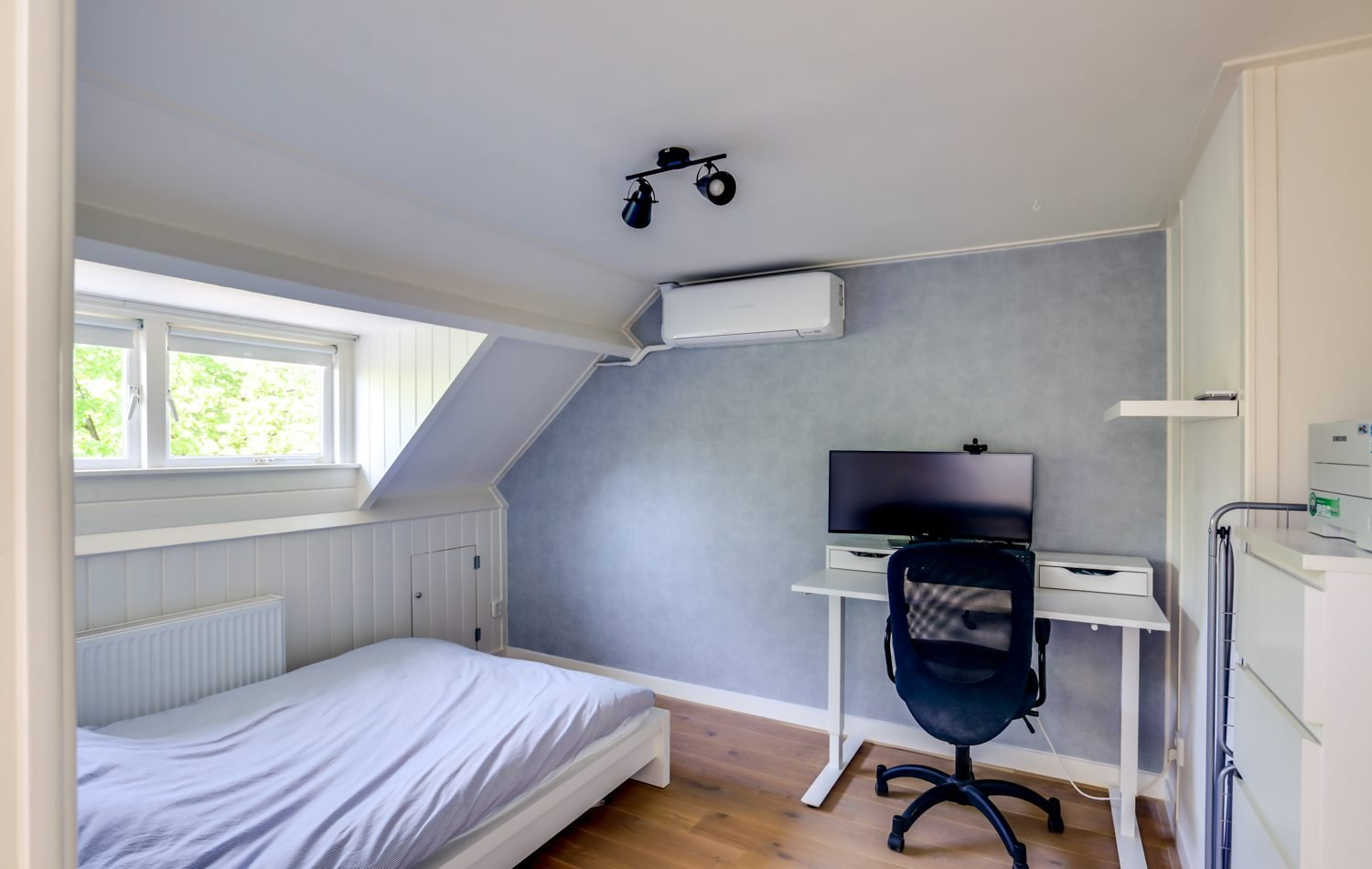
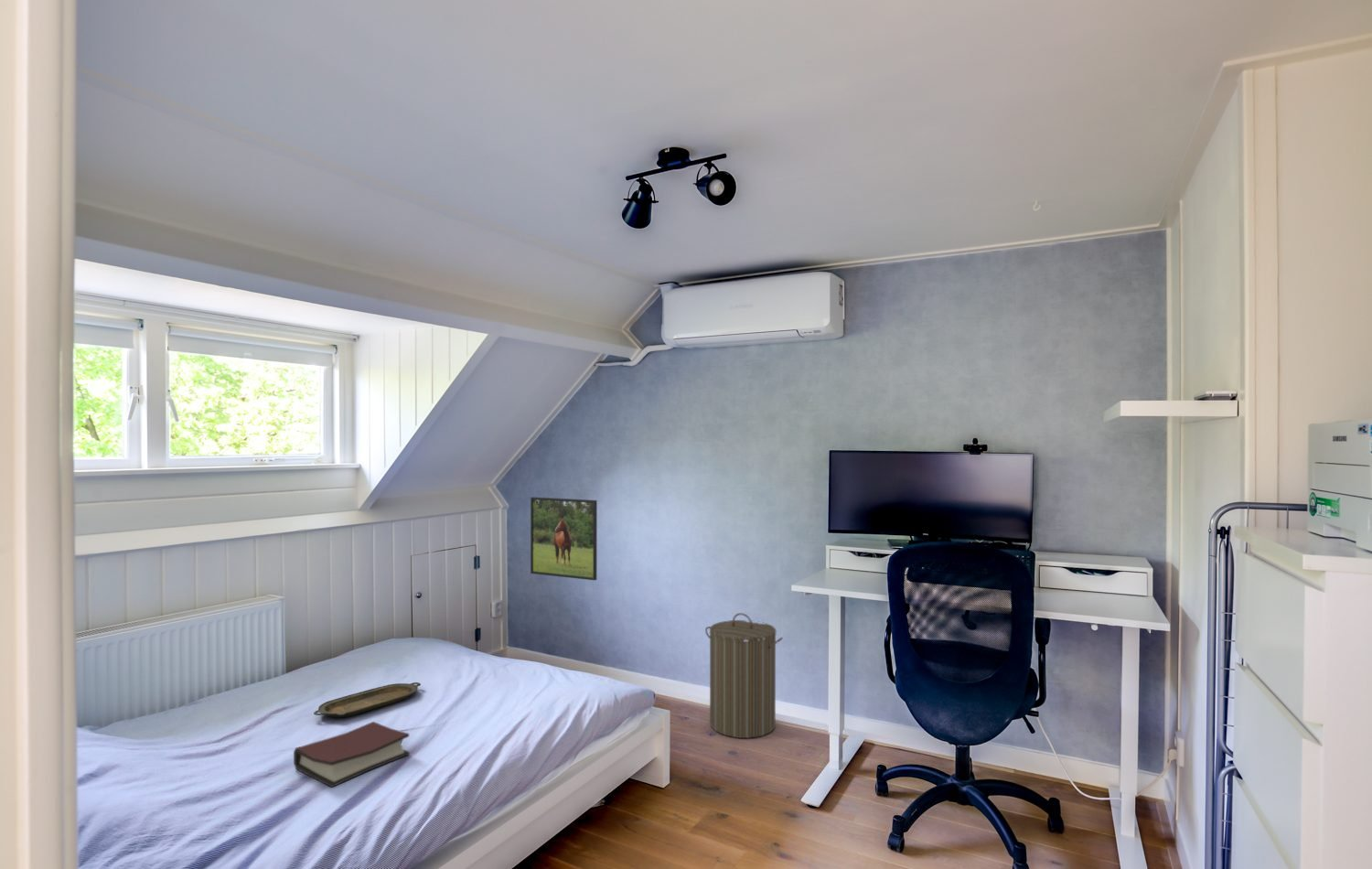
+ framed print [530,496,598,581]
+ serving tray [313,681,422,718]
+ hardback book [293,721,410,789]
+ laundry hamper [704,612,784,739]
